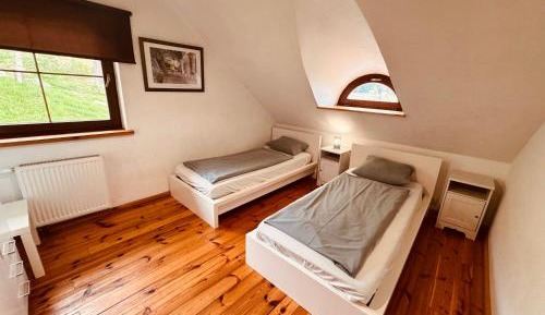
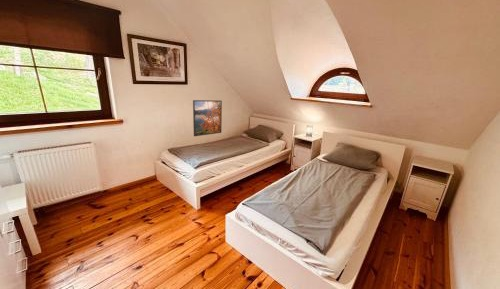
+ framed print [192,99,223,137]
